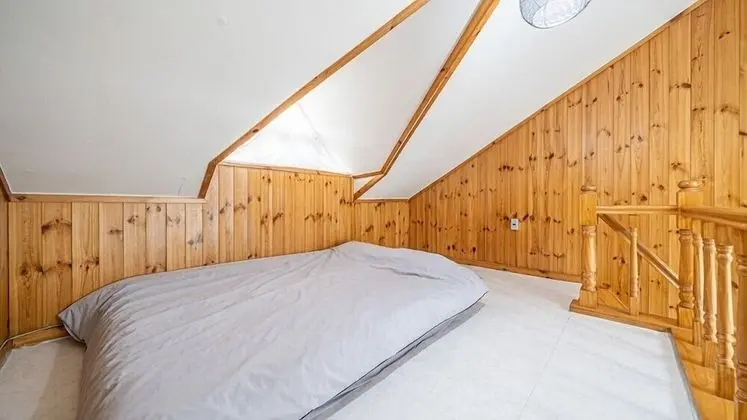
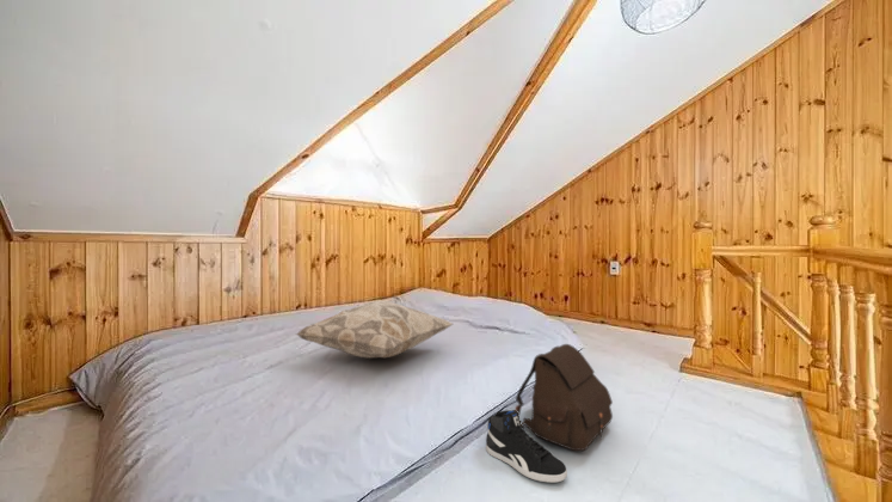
+ satchel [515,343,614,452]
+ sneaker [485,409,568,484]
+ decorative pillow [295,300,454,360]
